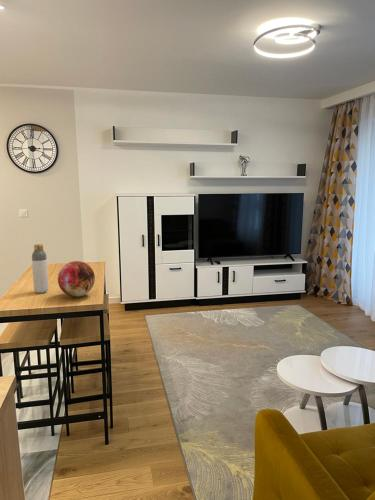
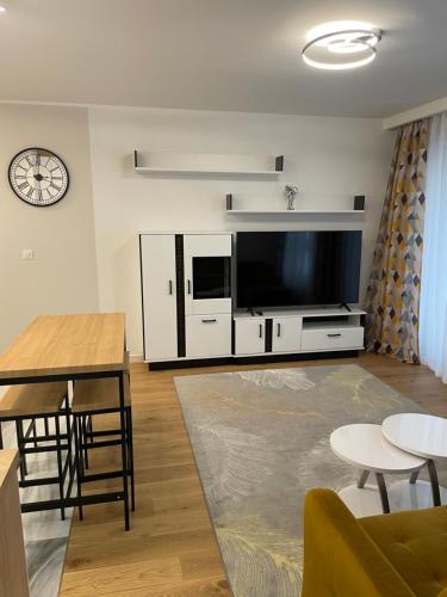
- decorative orb [57,260,96,298]
- bottle [31,243,49,294]
